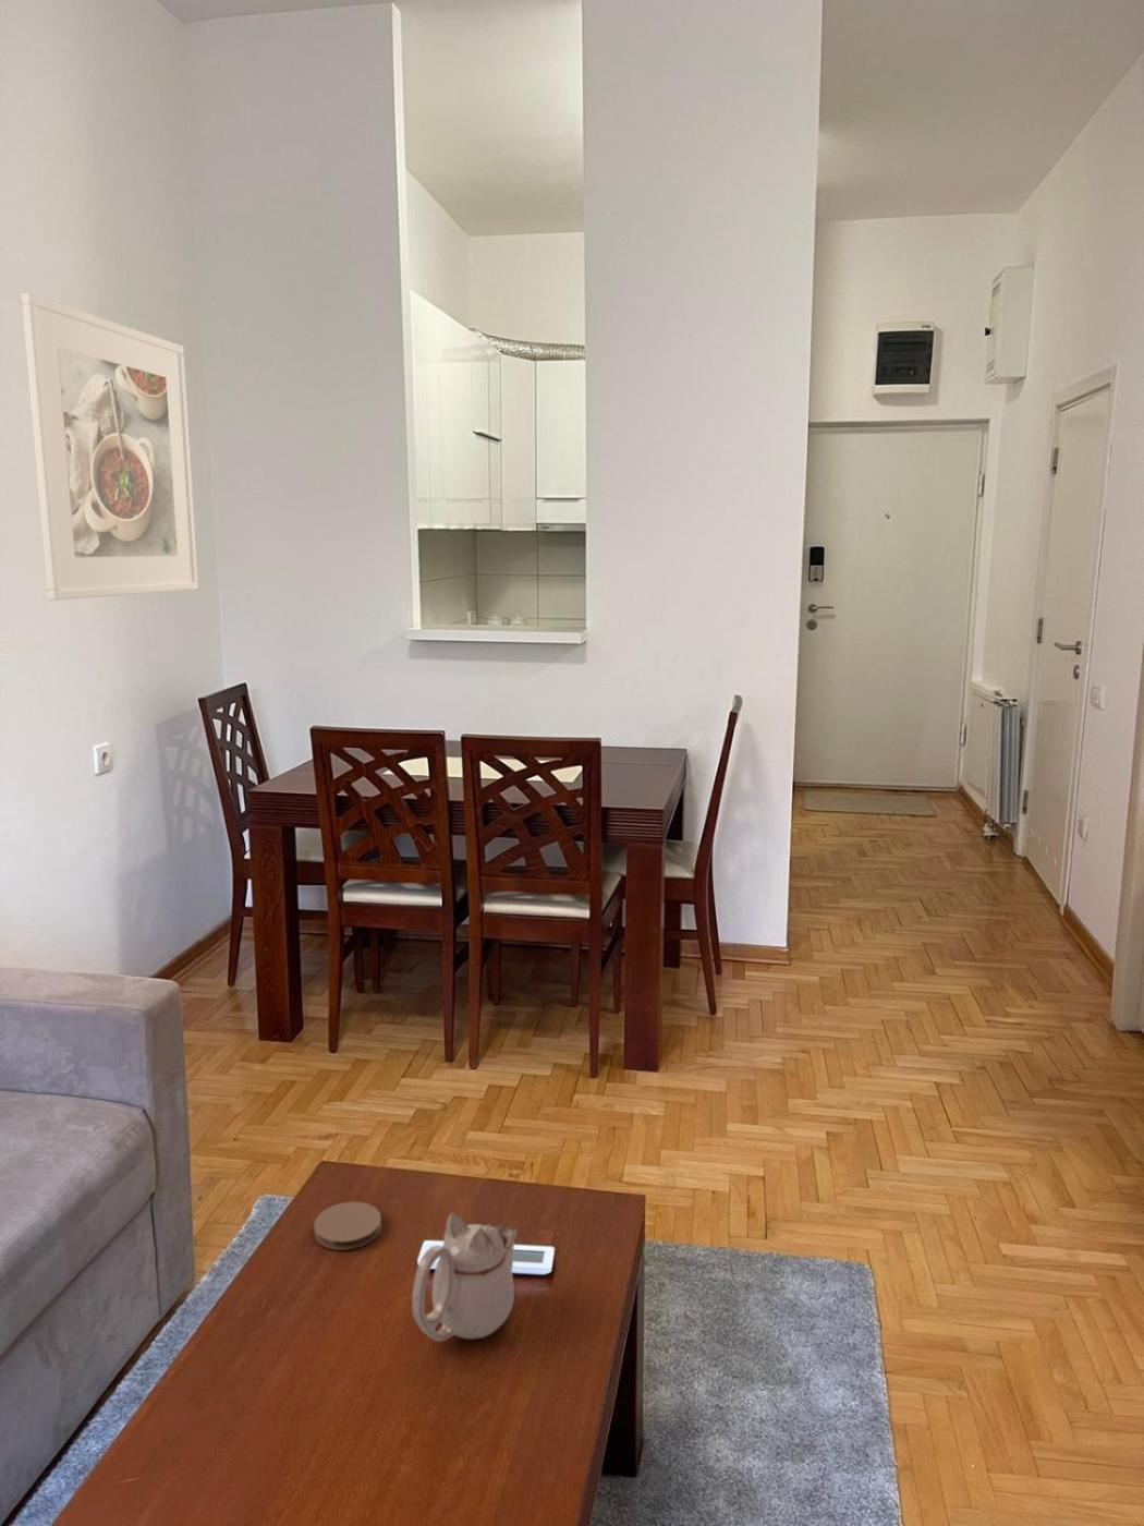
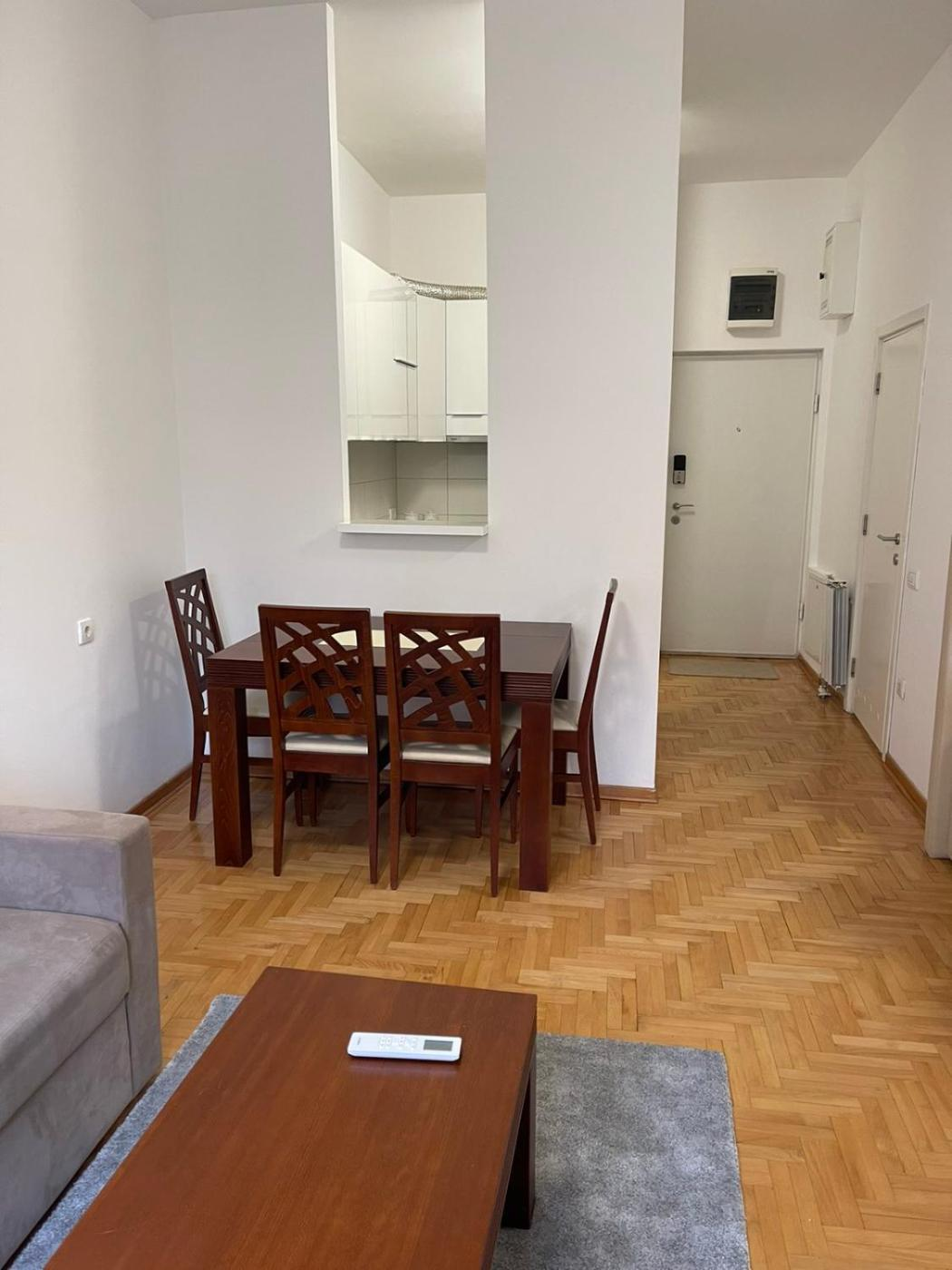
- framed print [19,292,199,602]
- teapot [411,1212,519,1343]
- coaster [312,1200,382,1251]
